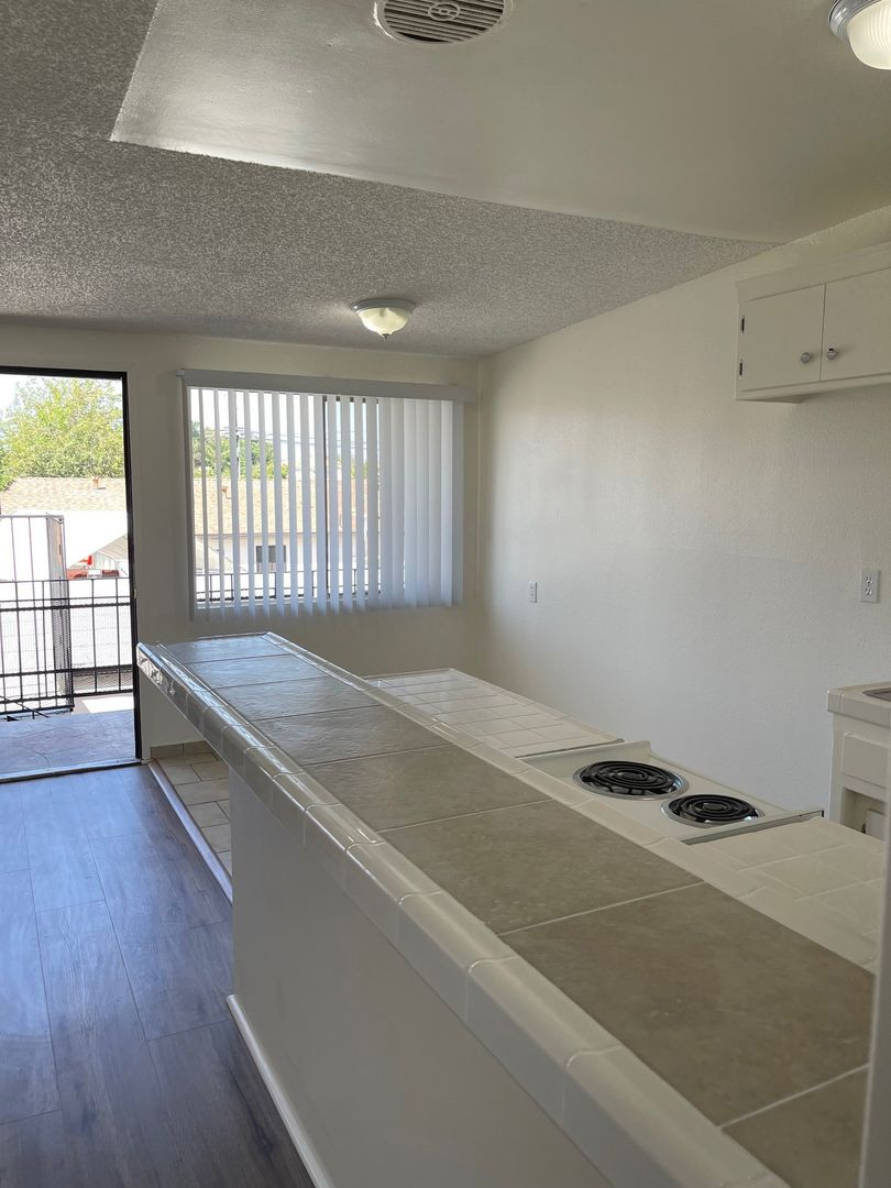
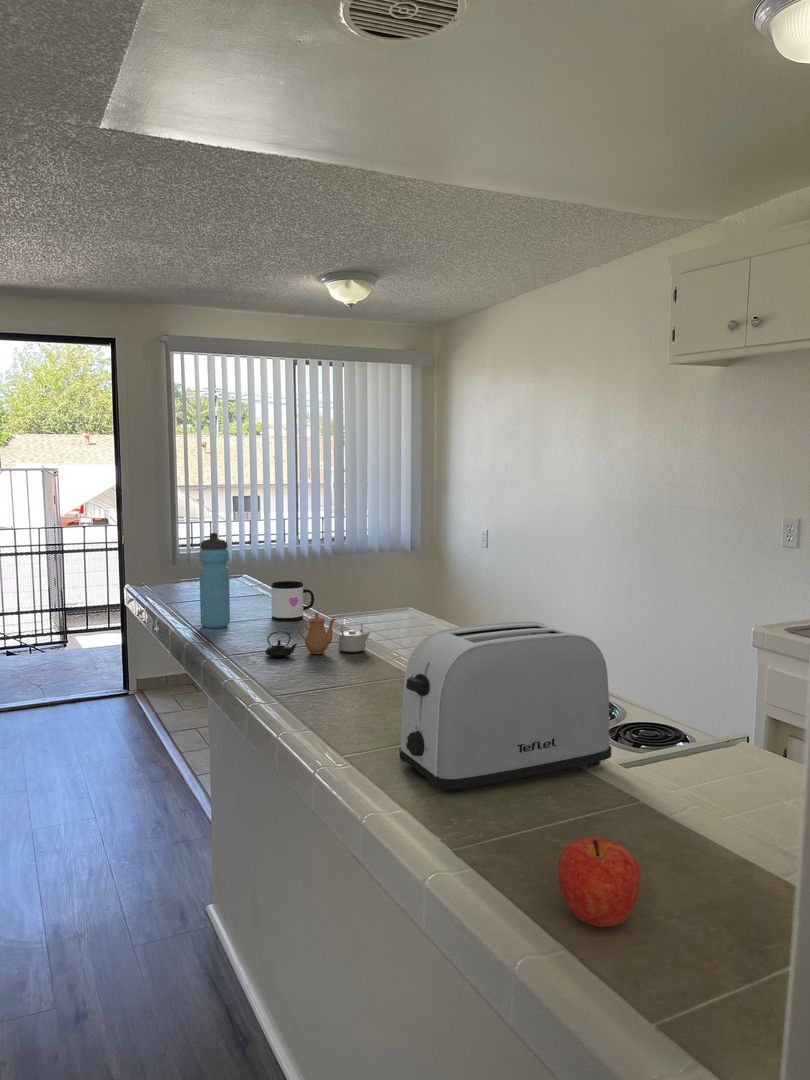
+ fruit [557,836,641,928]
+ toaster [398,621,612,795]
+ mug [270,580,315,622]
+ water bottle [198,532,231,629]
+ teapot [264,612,371,658]
